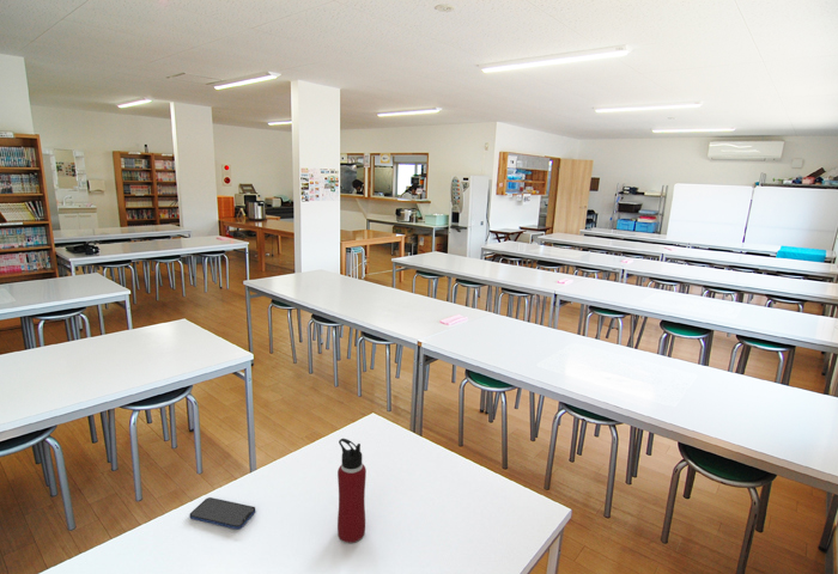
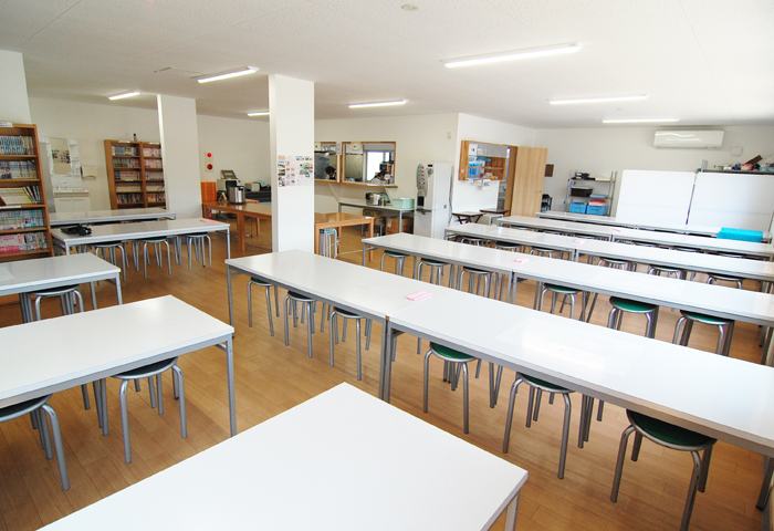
- smartphone [189,496,256,530]
- water bottle [336,438,368,544]
